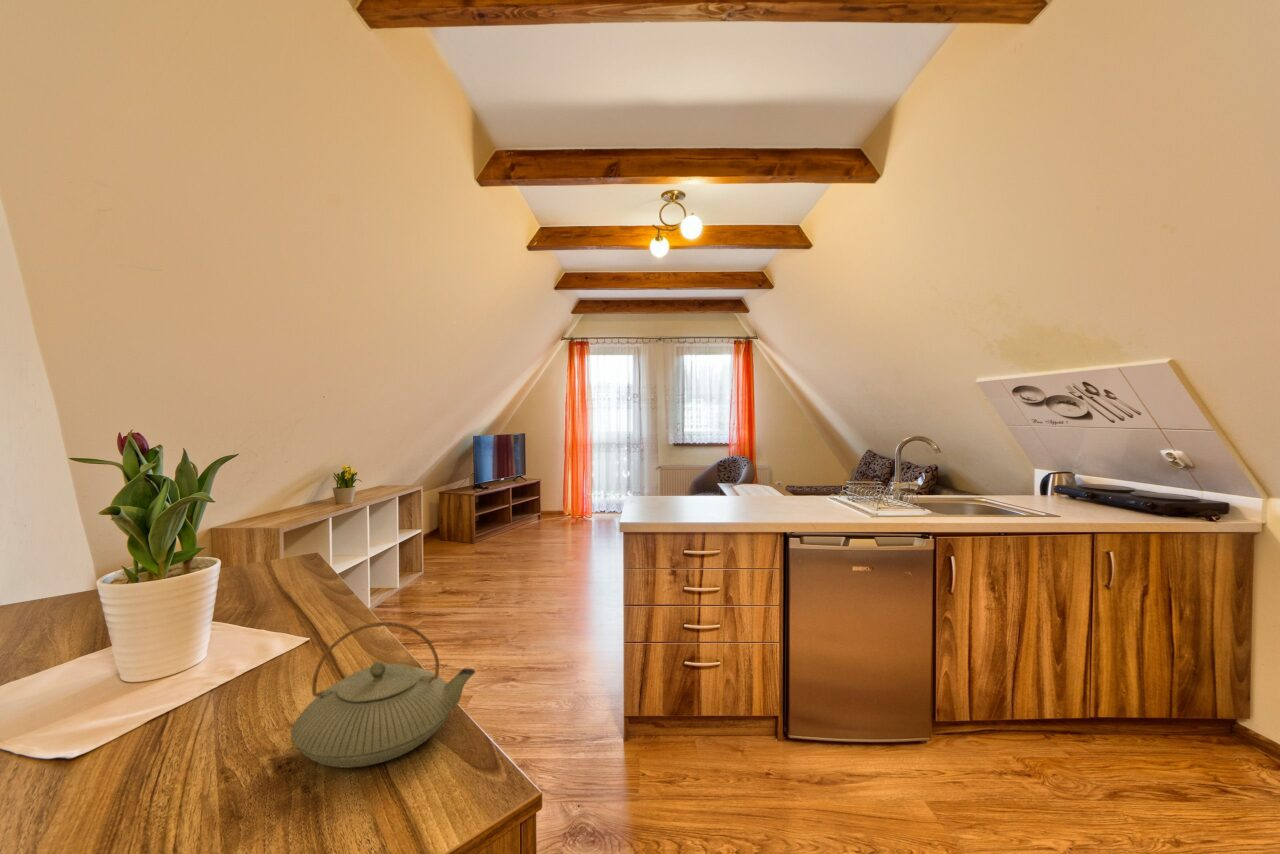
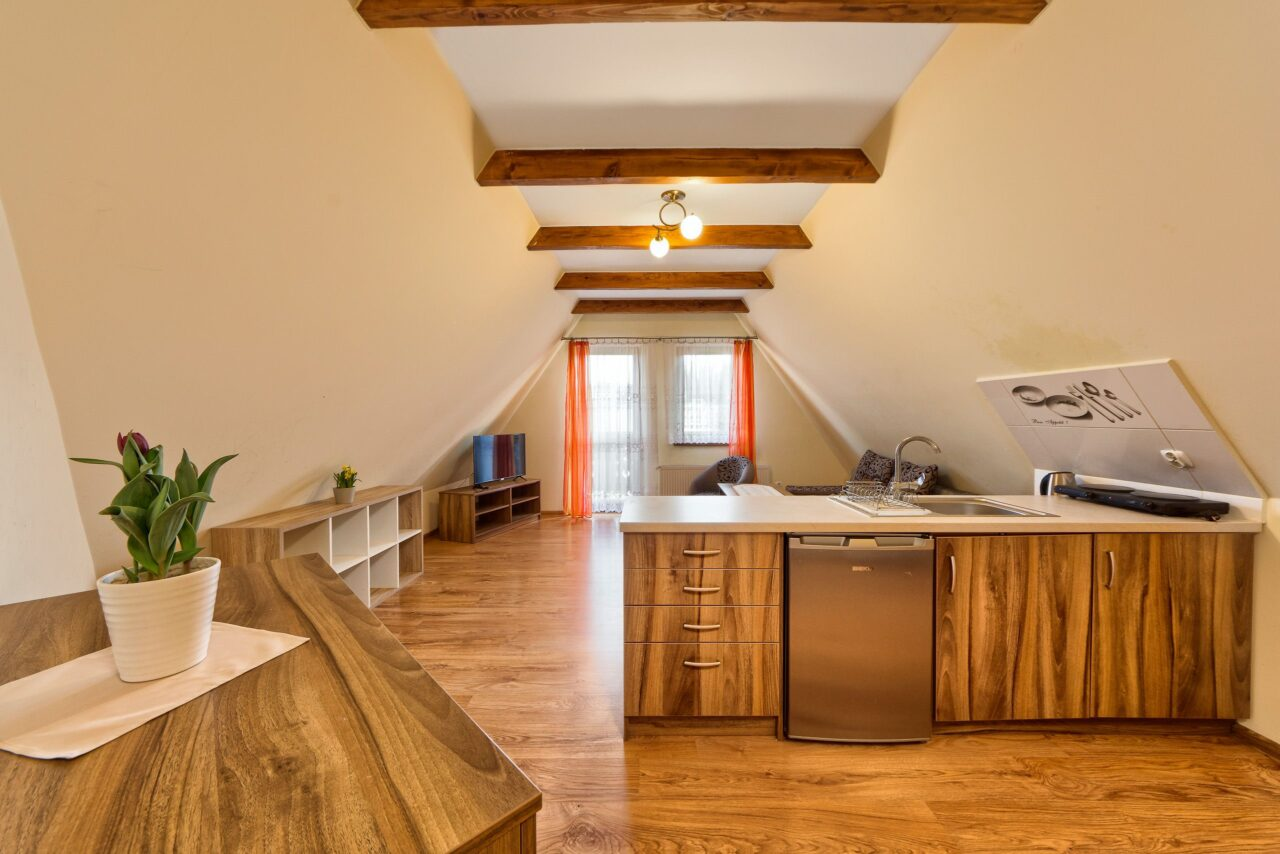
- teapot [290,621,476,769]
